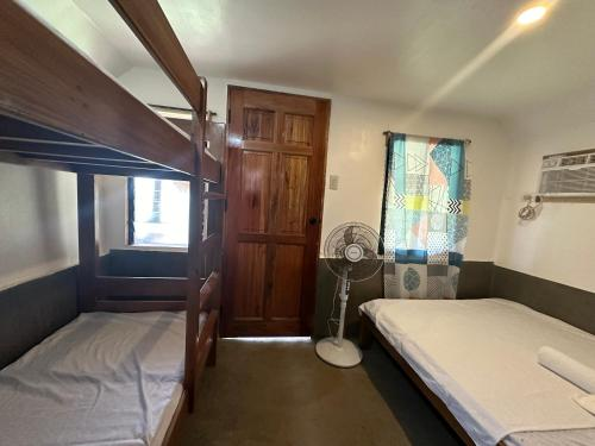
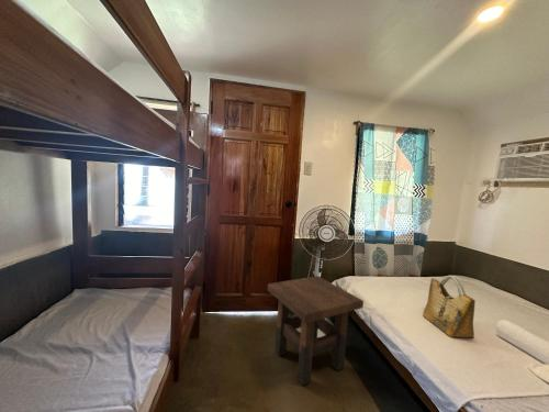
+ side table [267,275,365,387]
+ grocery bag [422,275,477,338]
